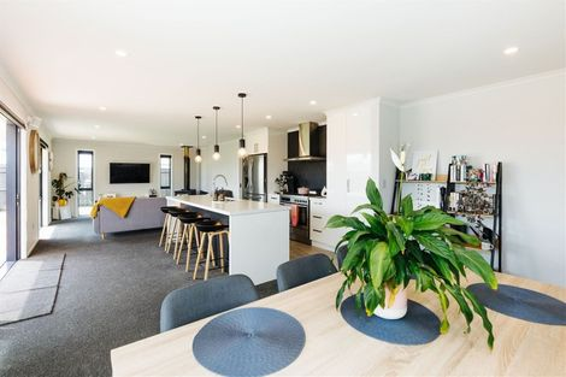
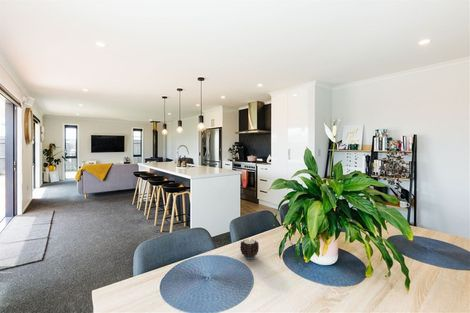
+ candle [239,238,260,260]
